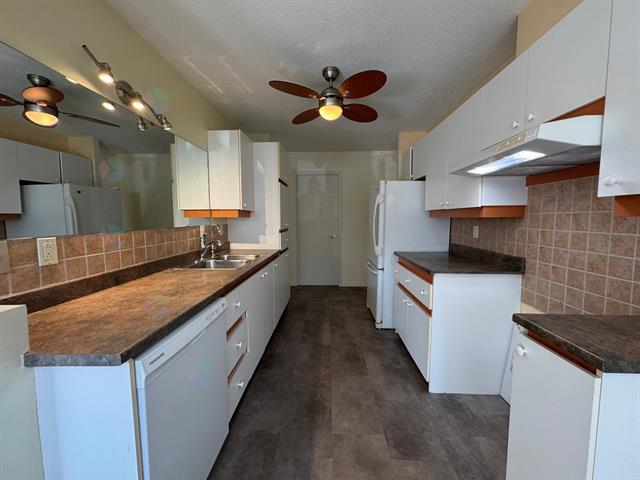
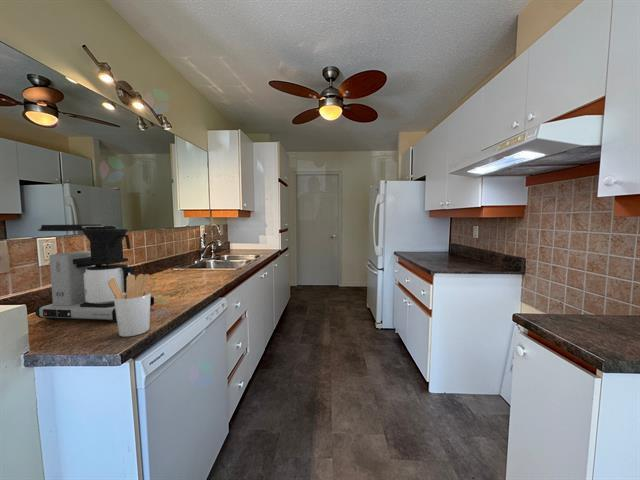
+ coffee maker [34,224,155,323]
+ utensil holder [108,273,158,338]
